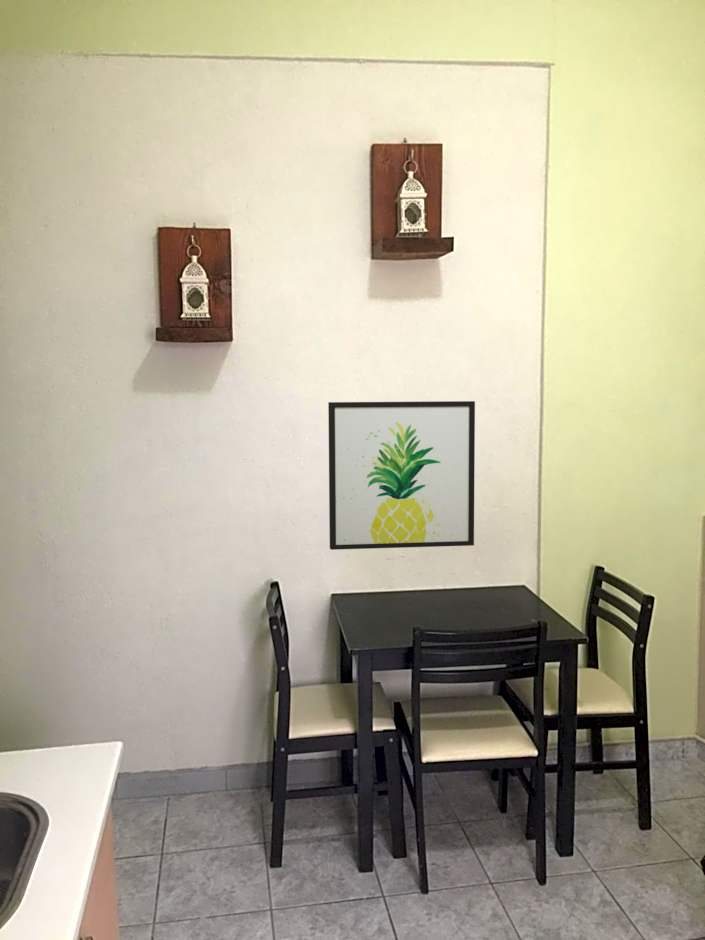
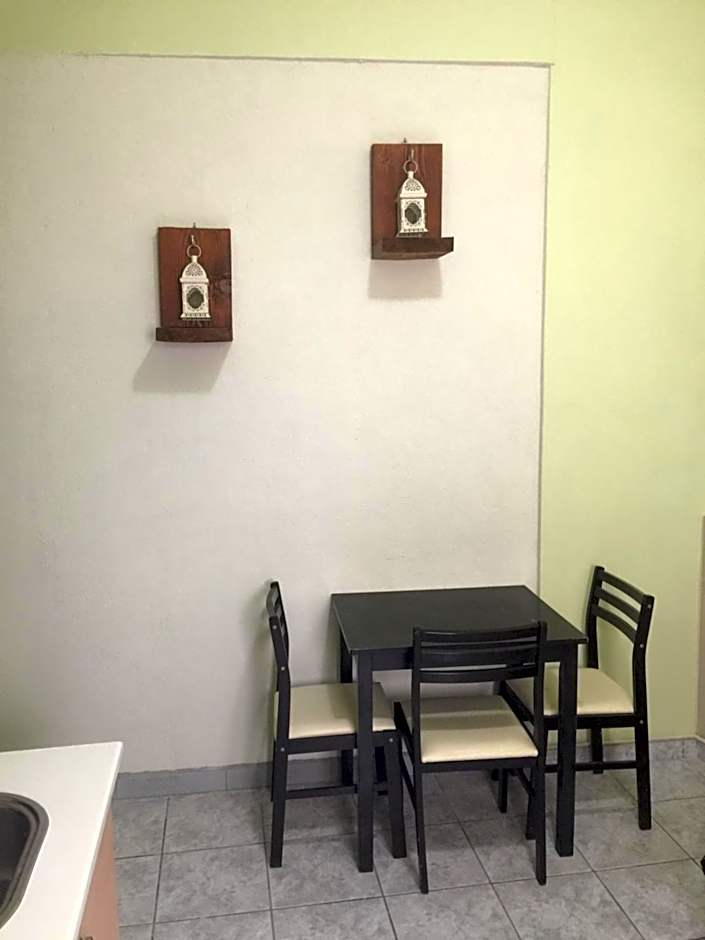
- wall art [327,400,476,551]
